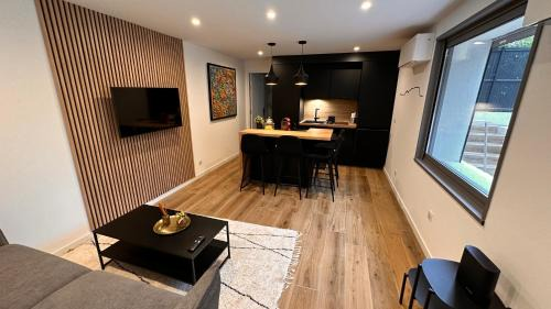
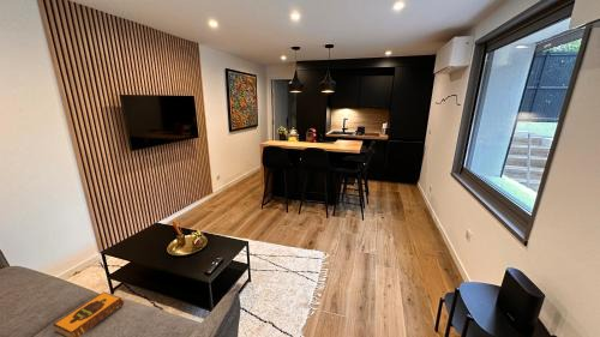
+ hardback book [52,290,125,337]
